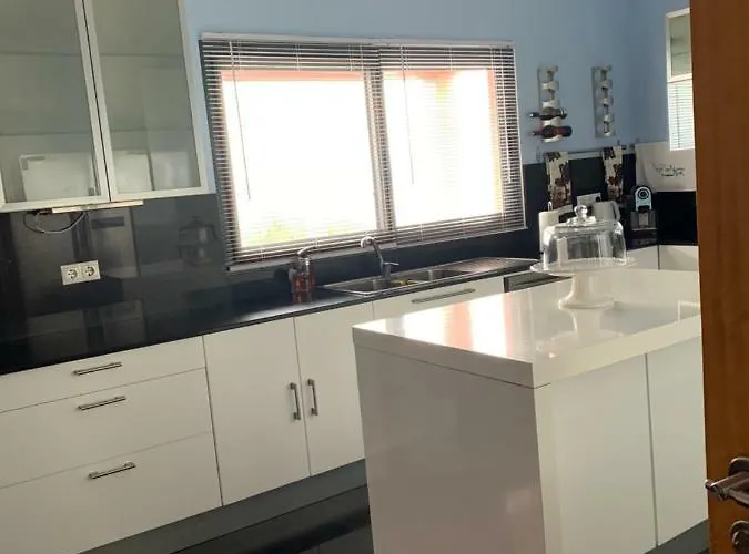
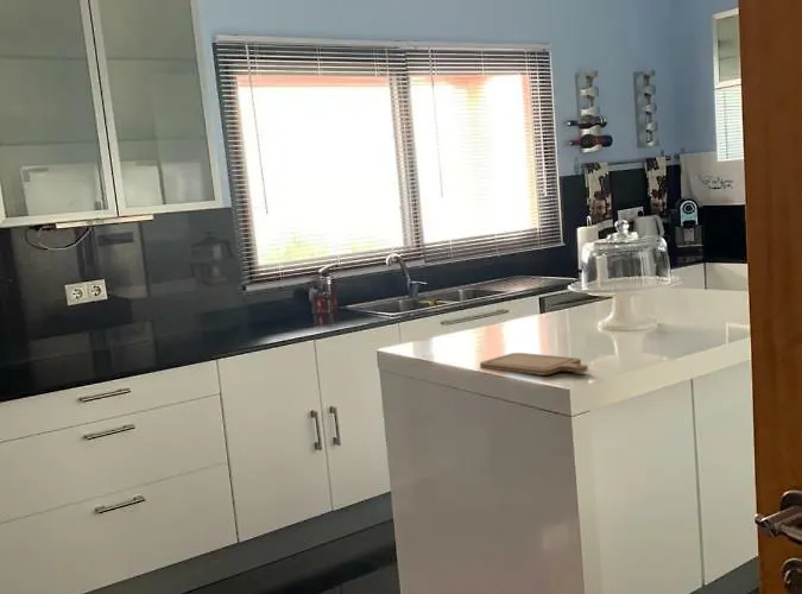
+ chopping board [479,352,589,377]
